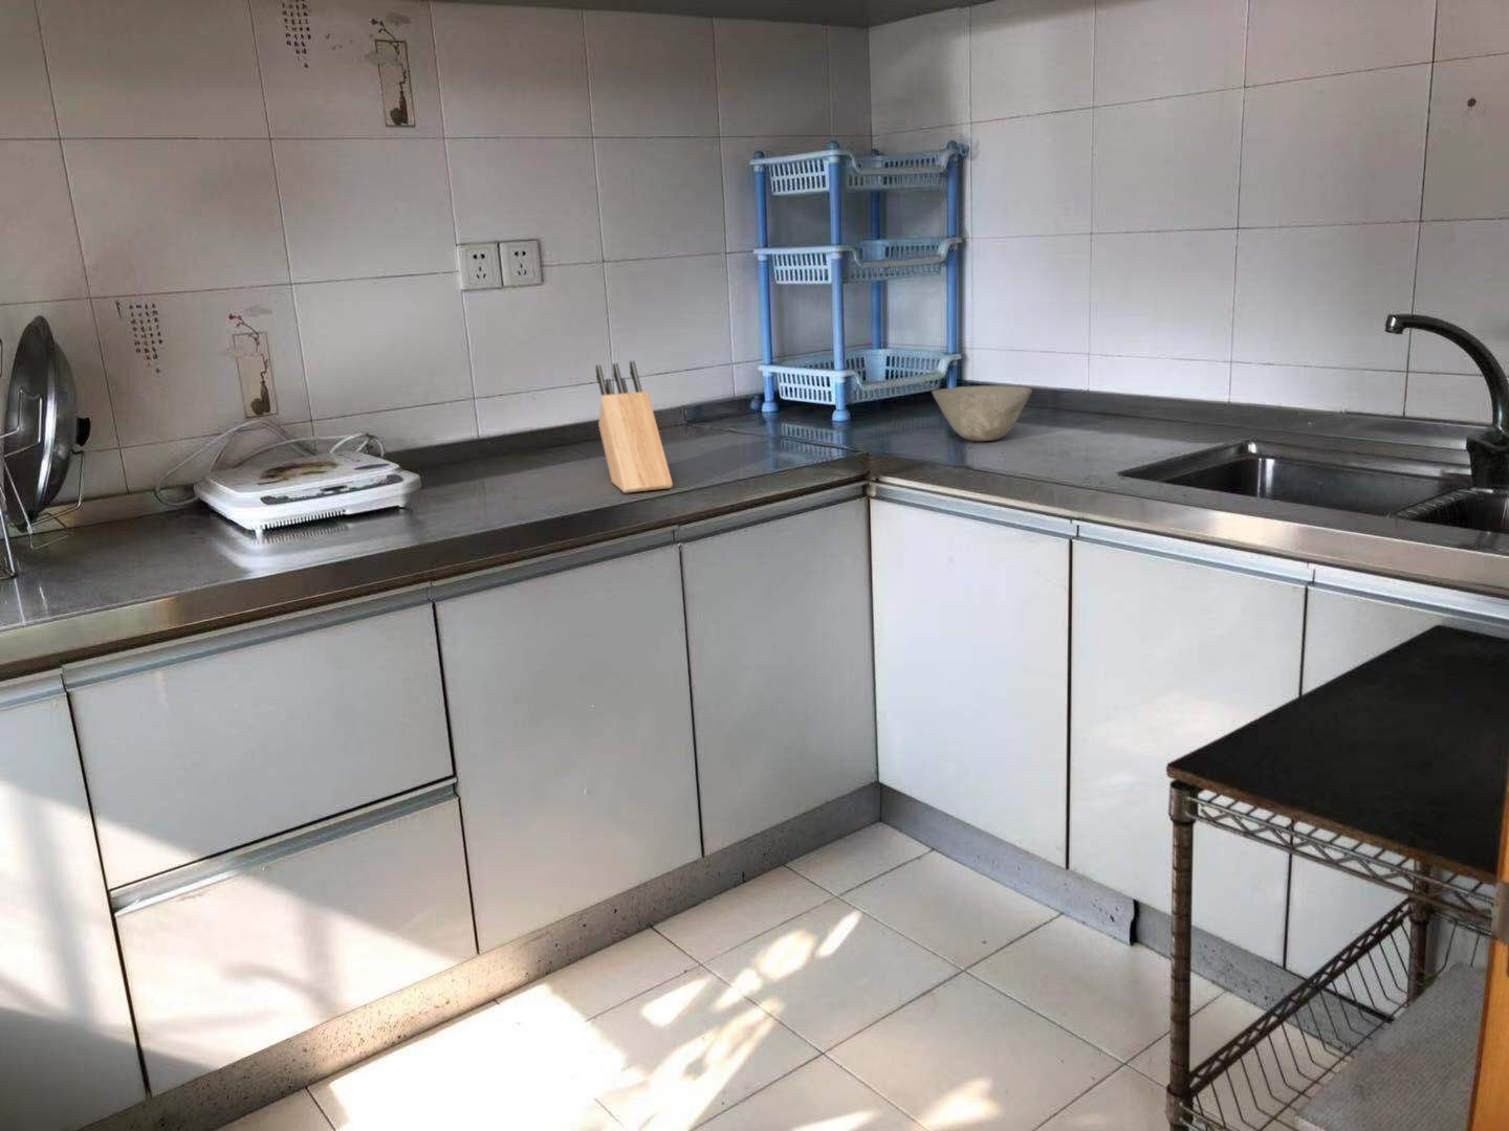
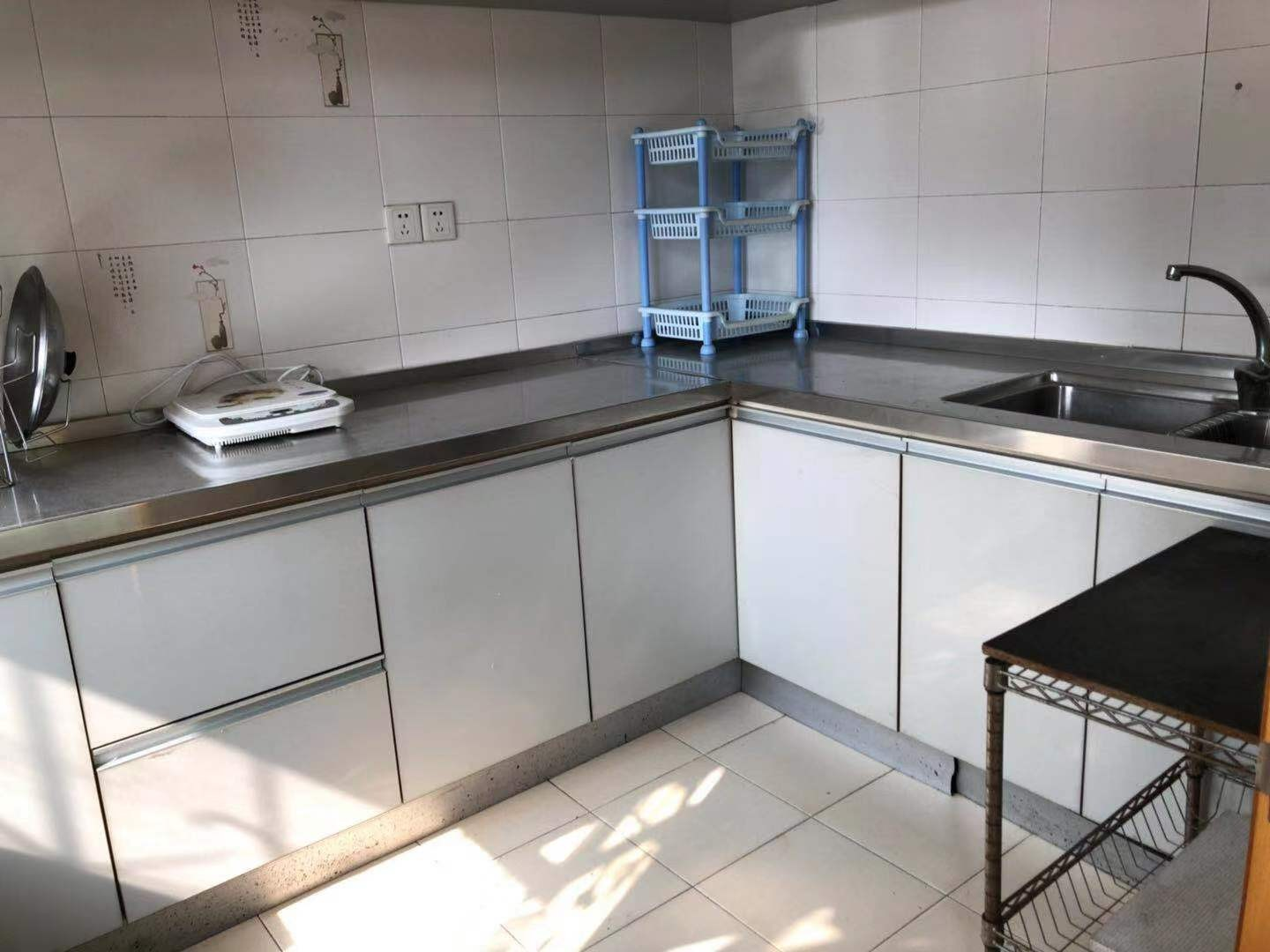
- knife block [594,359,674,493]
- bowl [930,385,1034,442]
